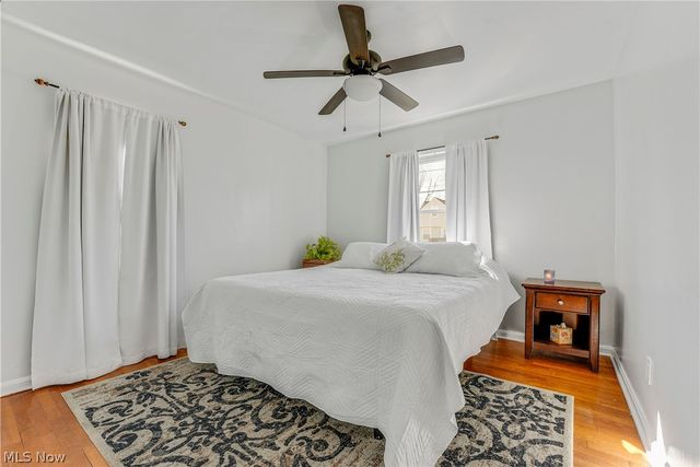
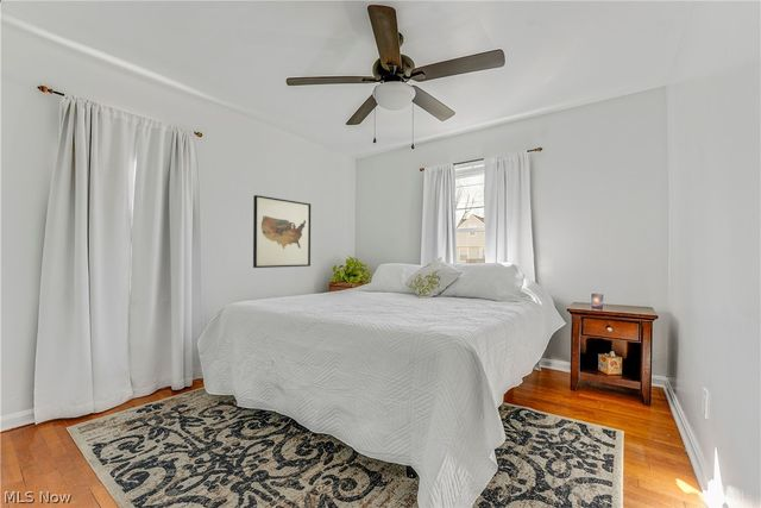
+ wall art [252,194,312,269]
